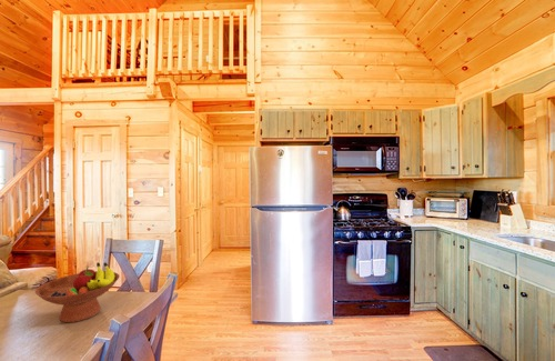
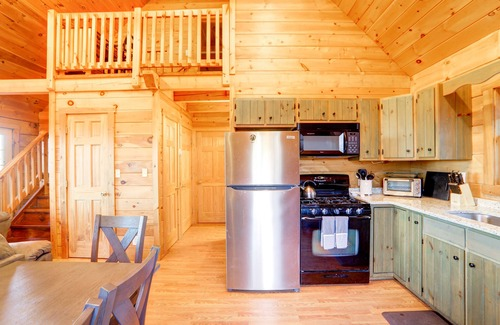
- fruit bowl [34,261,121,323]
